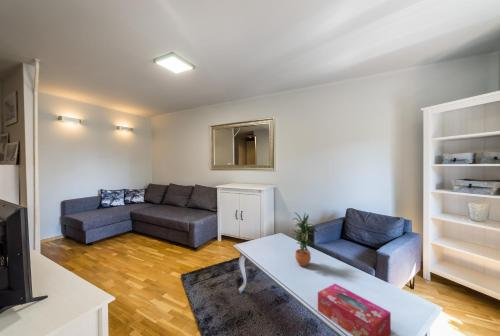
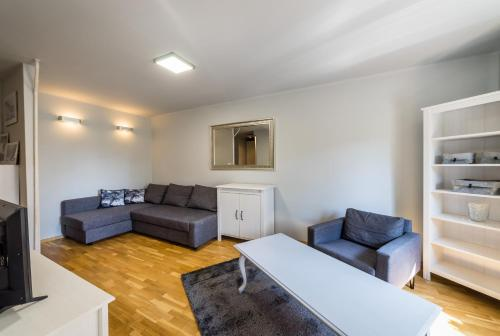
- potted plant [291,211,319,267]
- tissue box [317,283,392,336]
